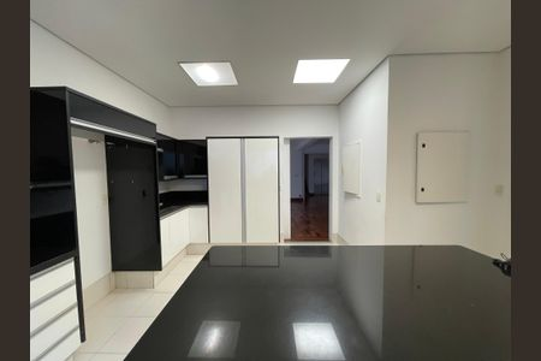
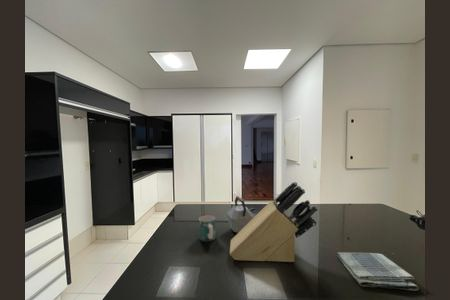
+ dish towel [336,251,419,292]
+ kettle [226,195,256,234]
+ mug [198,214,216,243]
+ knife block [229,181,319,263]
